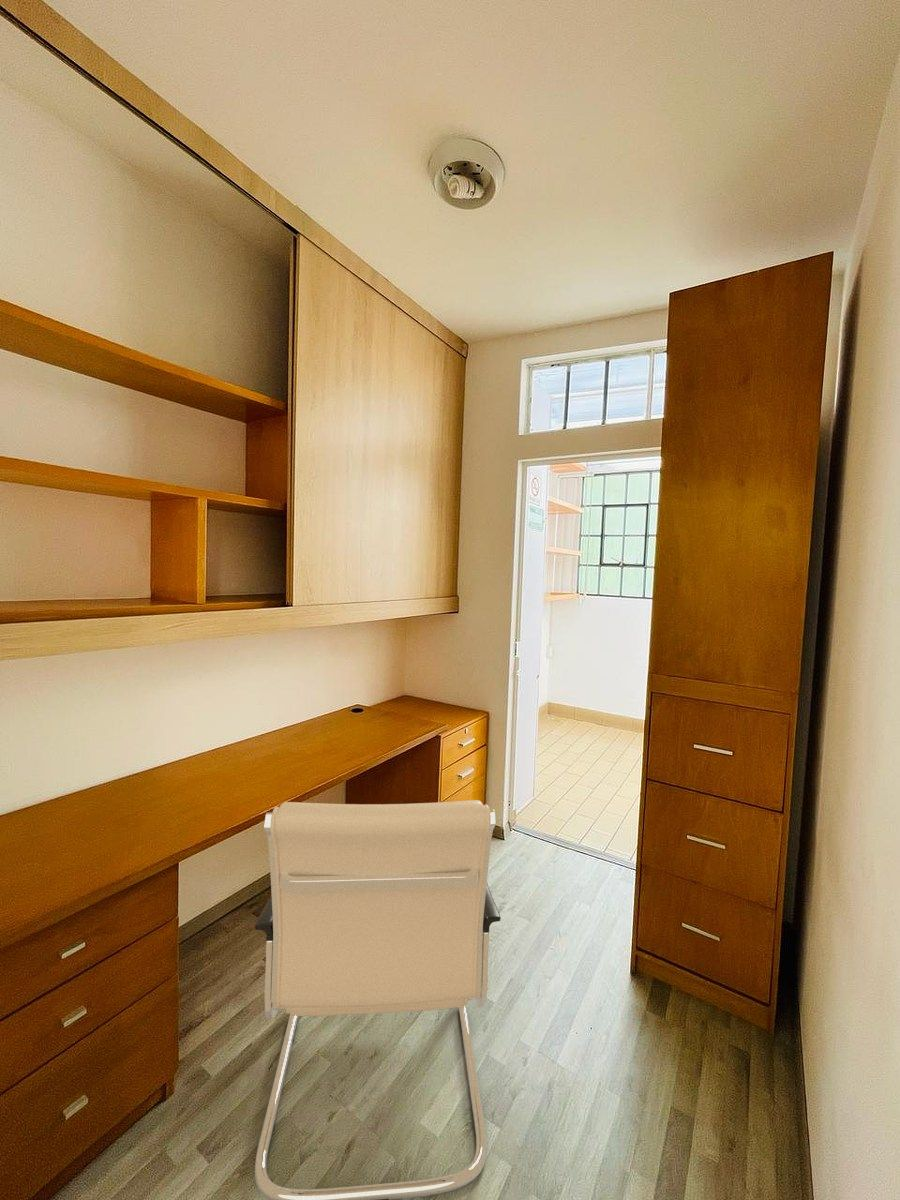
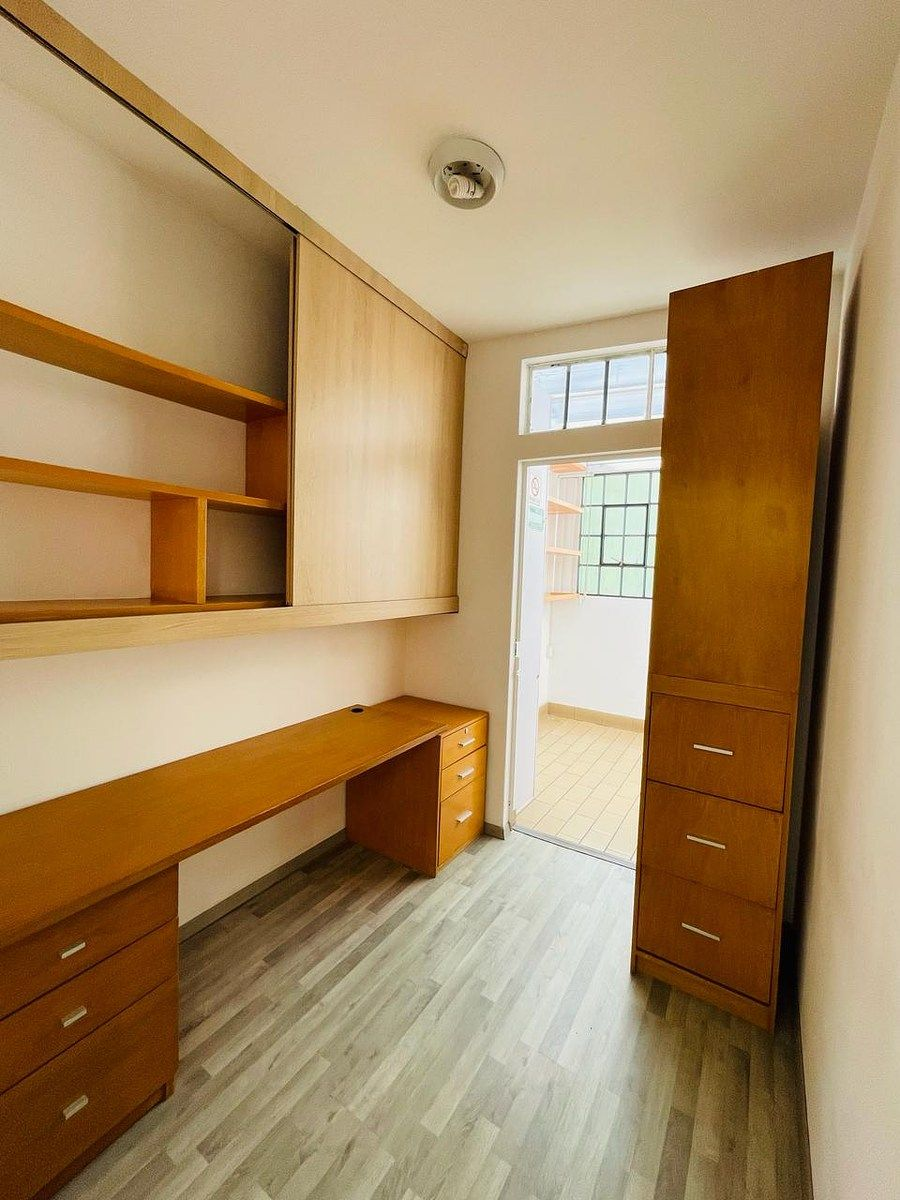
- office chair [254,799,502,1200]
